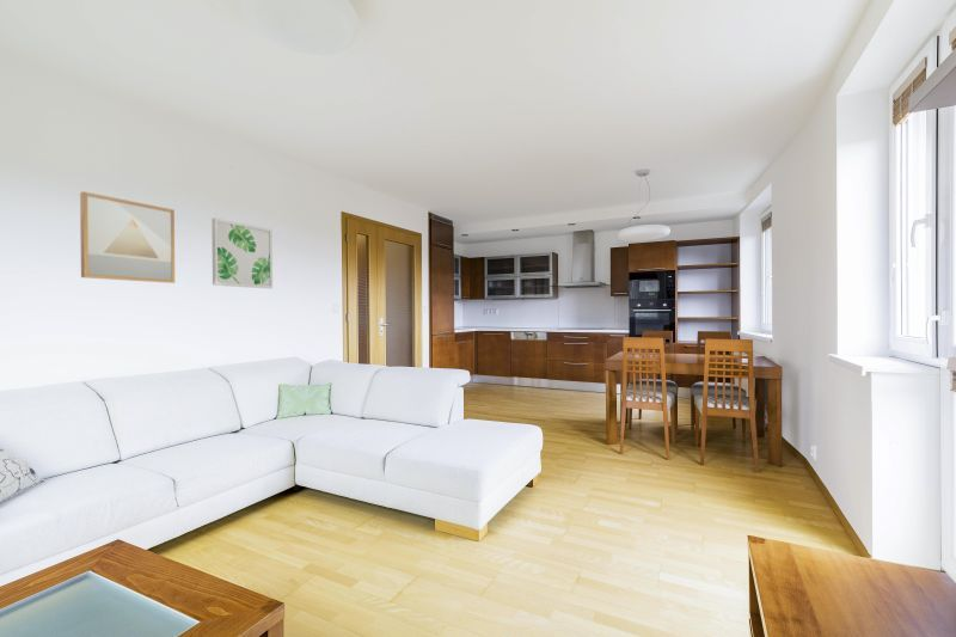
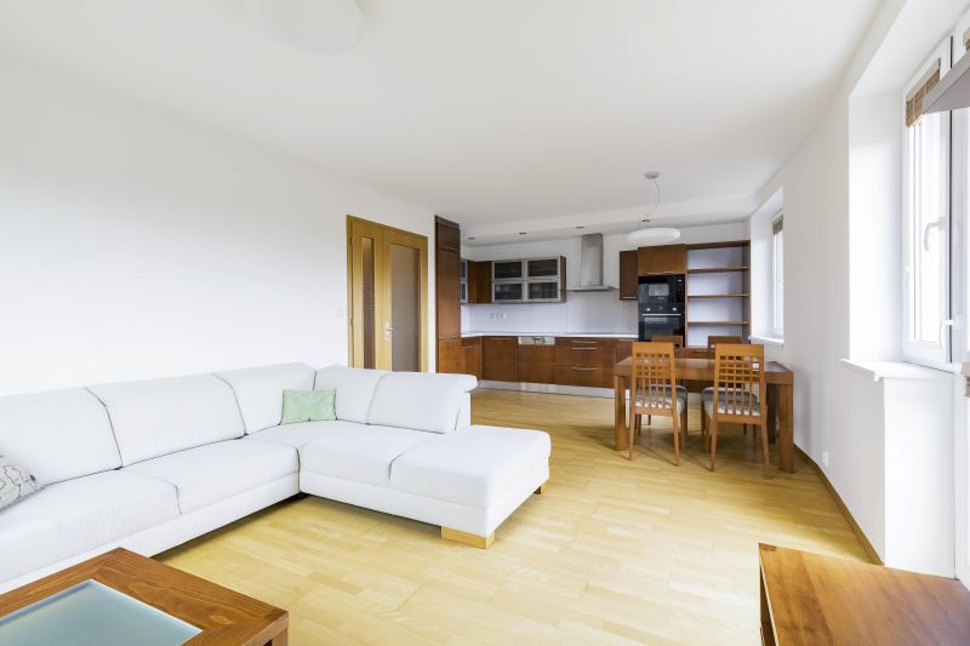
- wall art [210,218,274,289]
- wall art [79,190,176,284]
